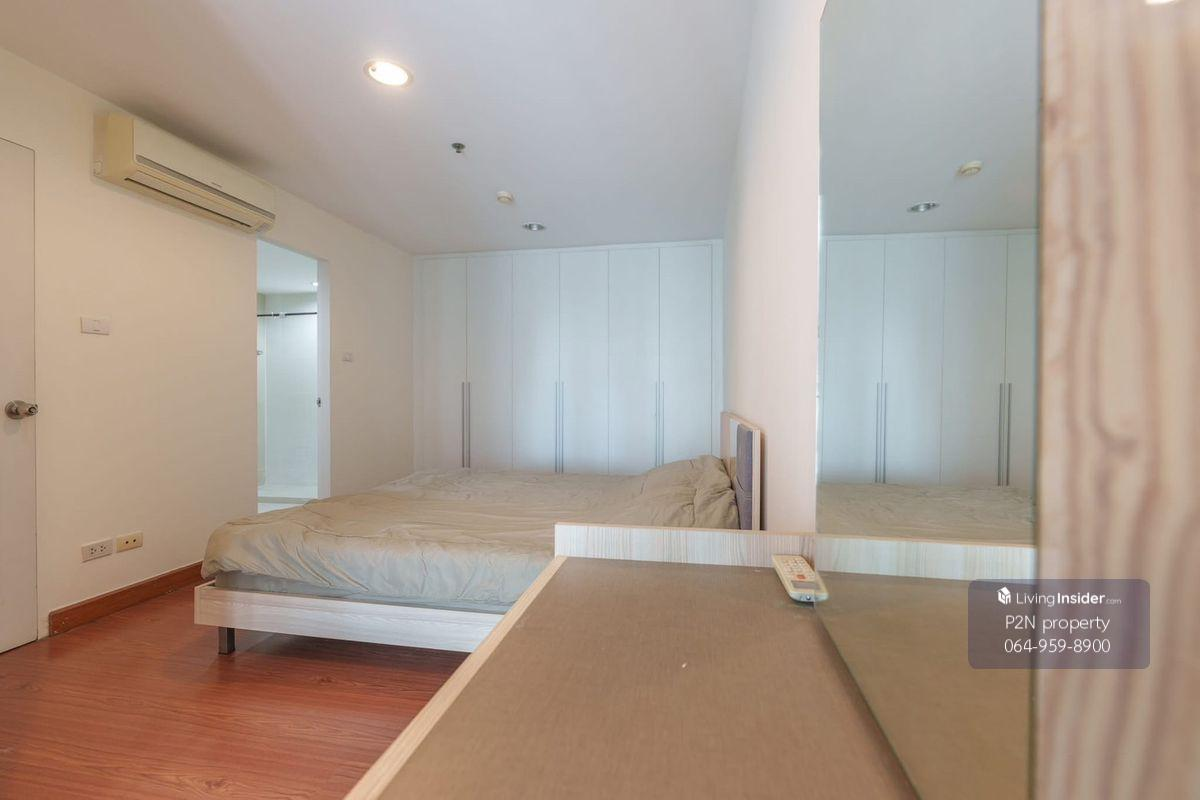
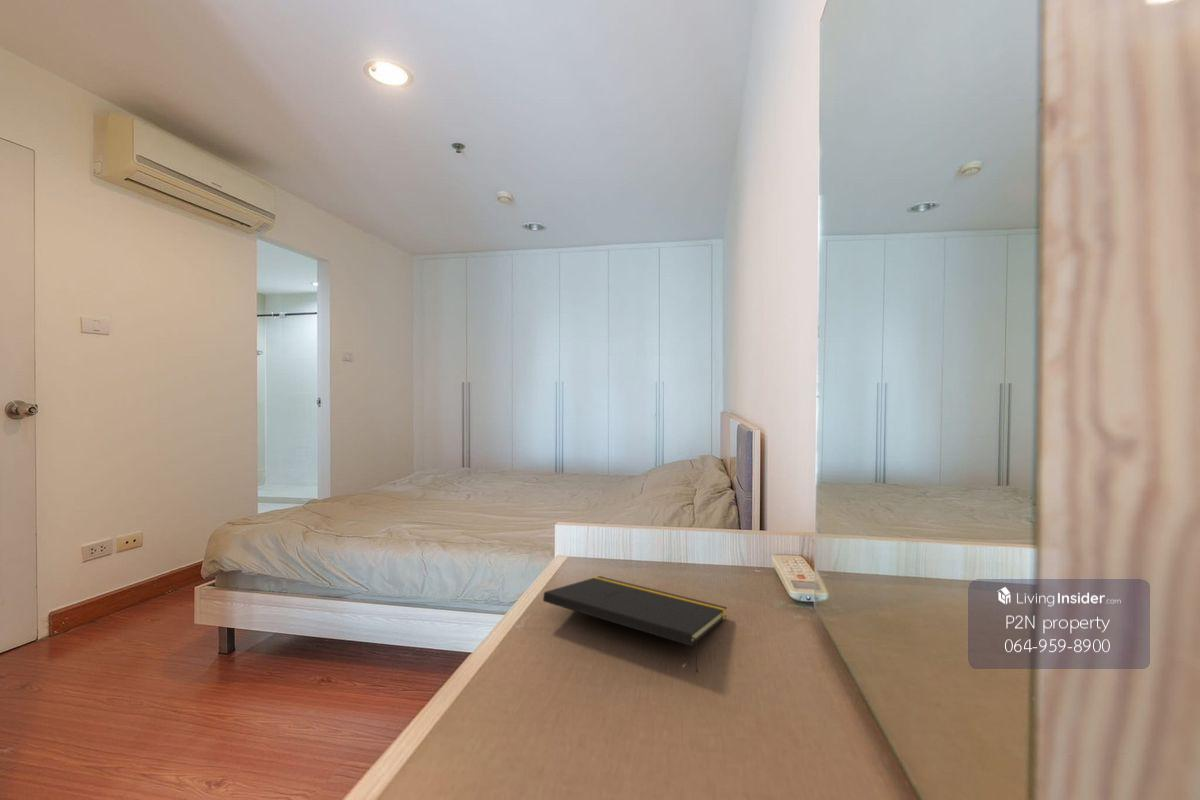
+ notepad [542,575,728,674]
